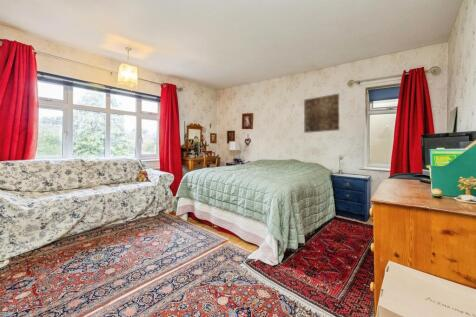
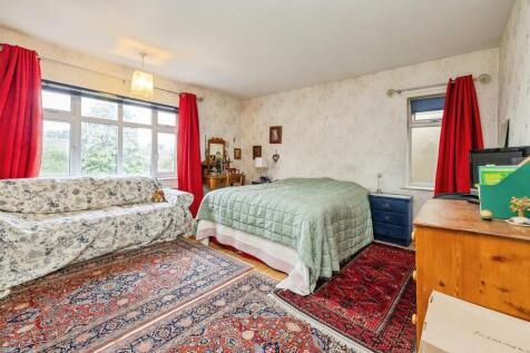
- wall art [303,93,341,134]
